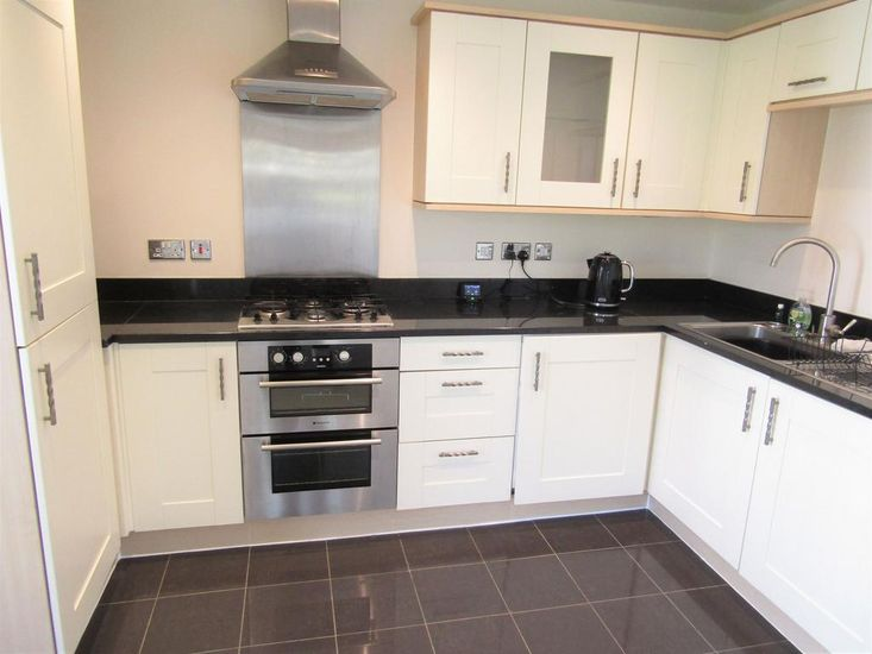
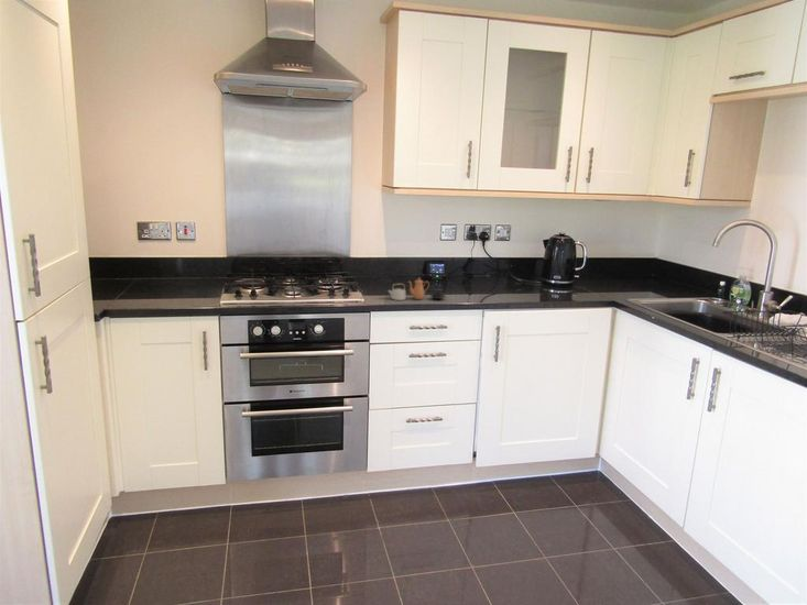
+ teapot [386,276,447,301]
